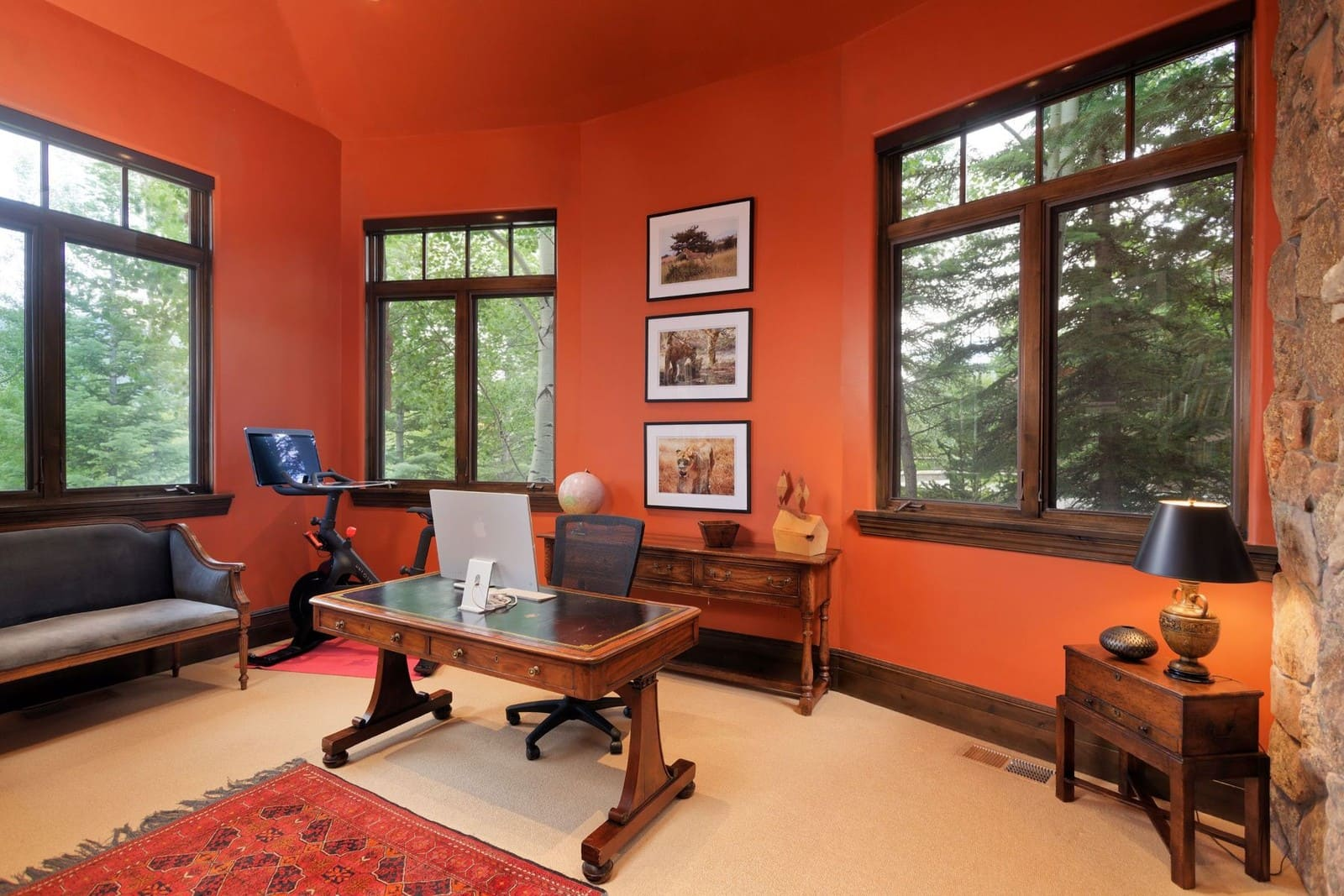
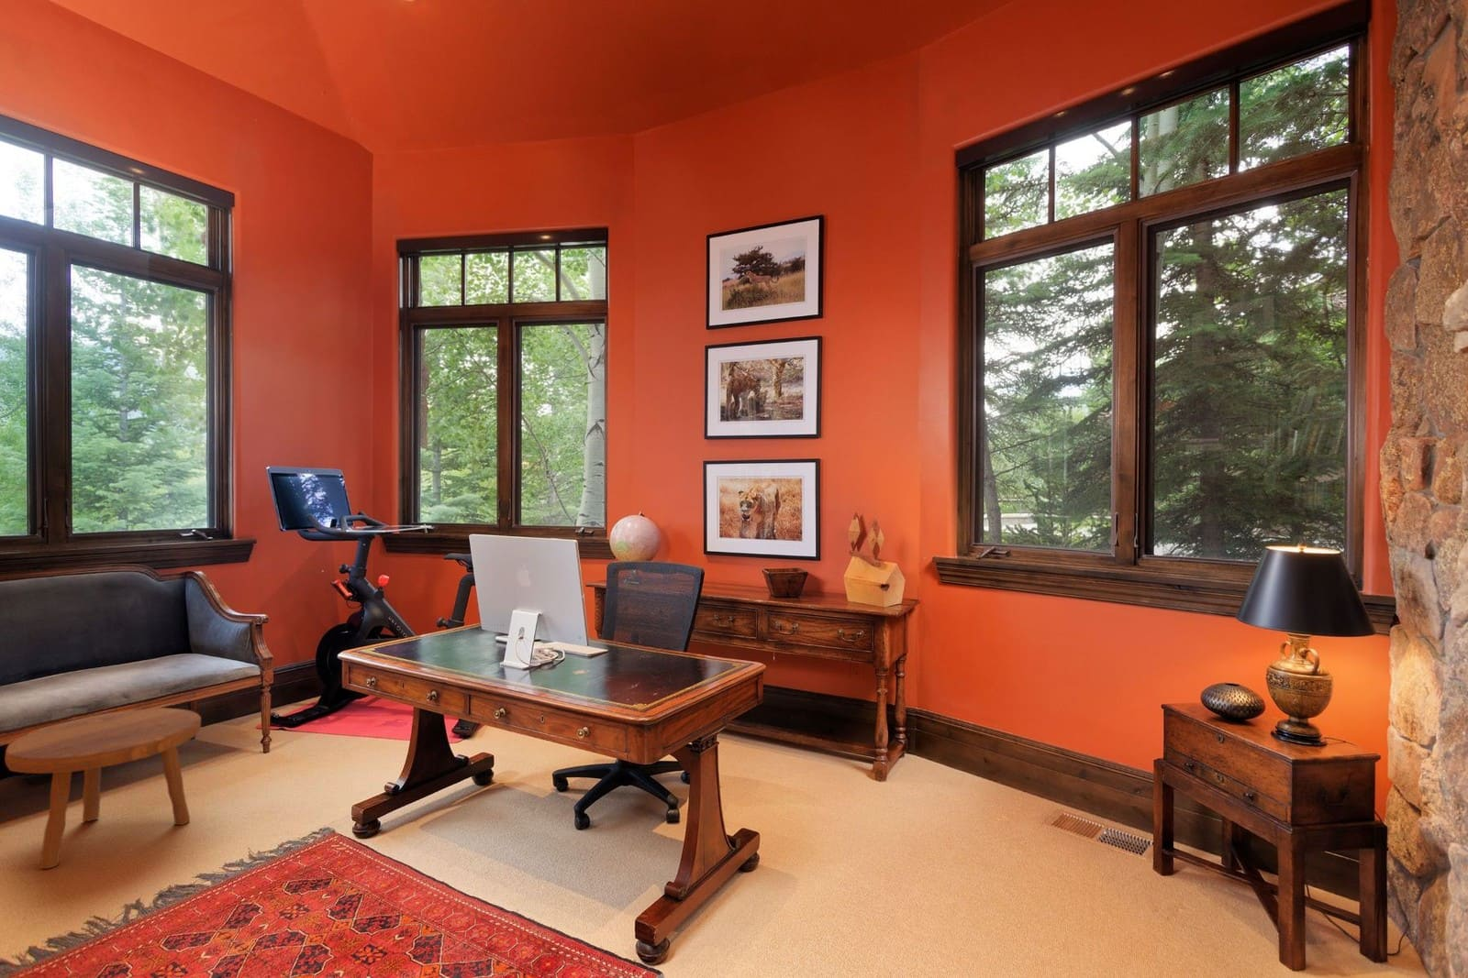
+ footstool [3,706,202,870]
